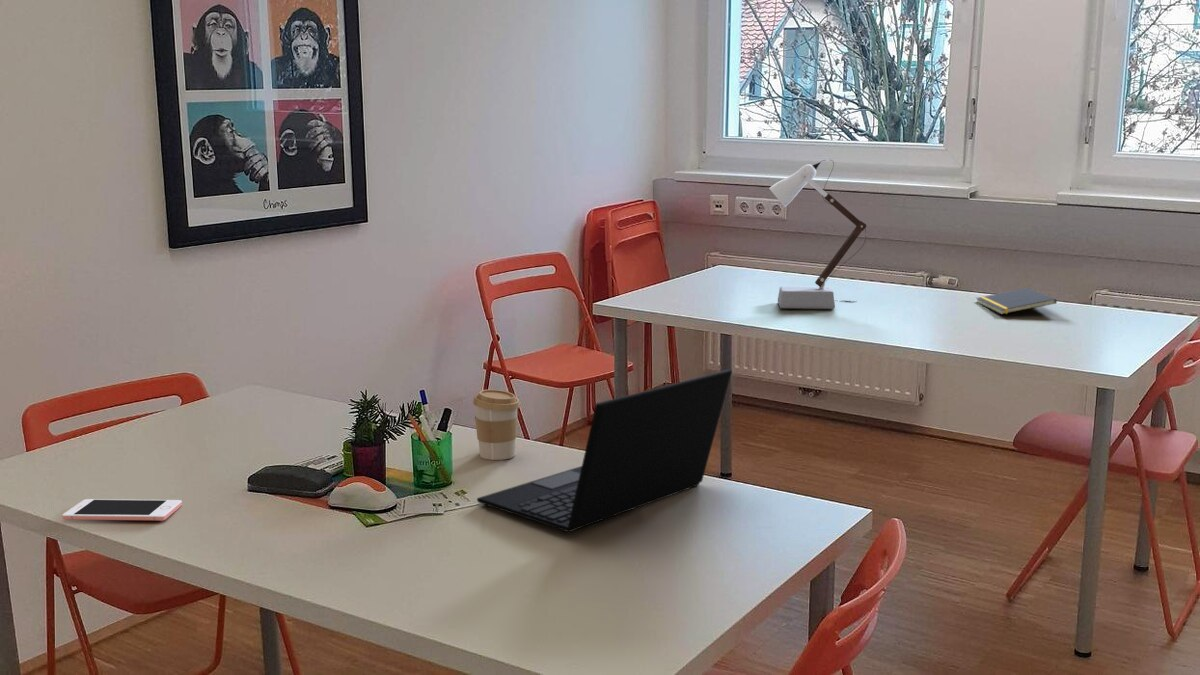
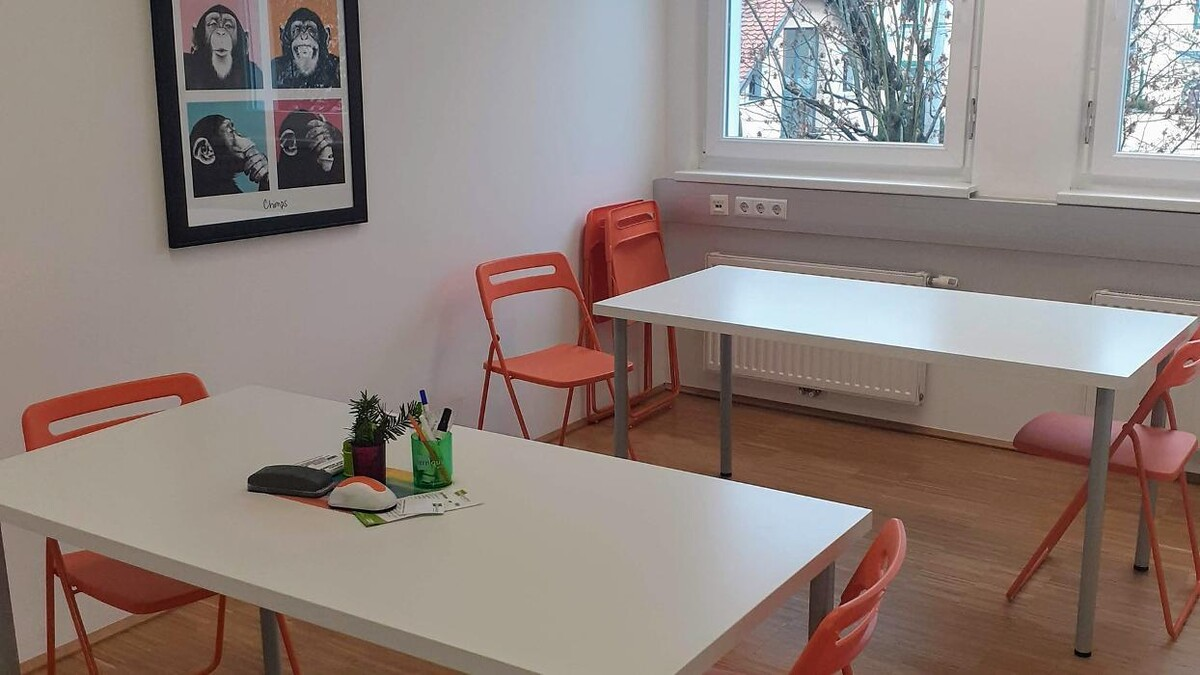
- desk lamp [768,159,867,310]
- laptop [476,368,733,533]
- cell phone [61,498,183,522]
- coffee cup [472,389,521,461]
- notepad [975,287,1058,315]
